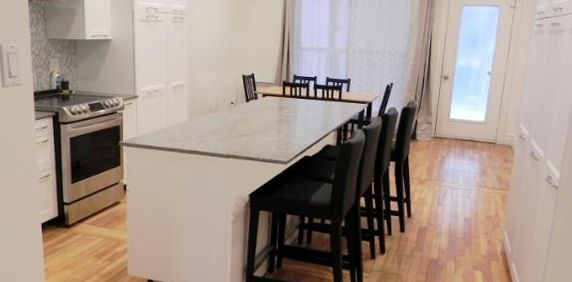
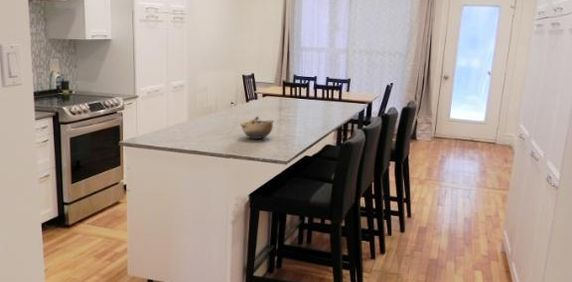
+ bowl [239,115,275,140]
